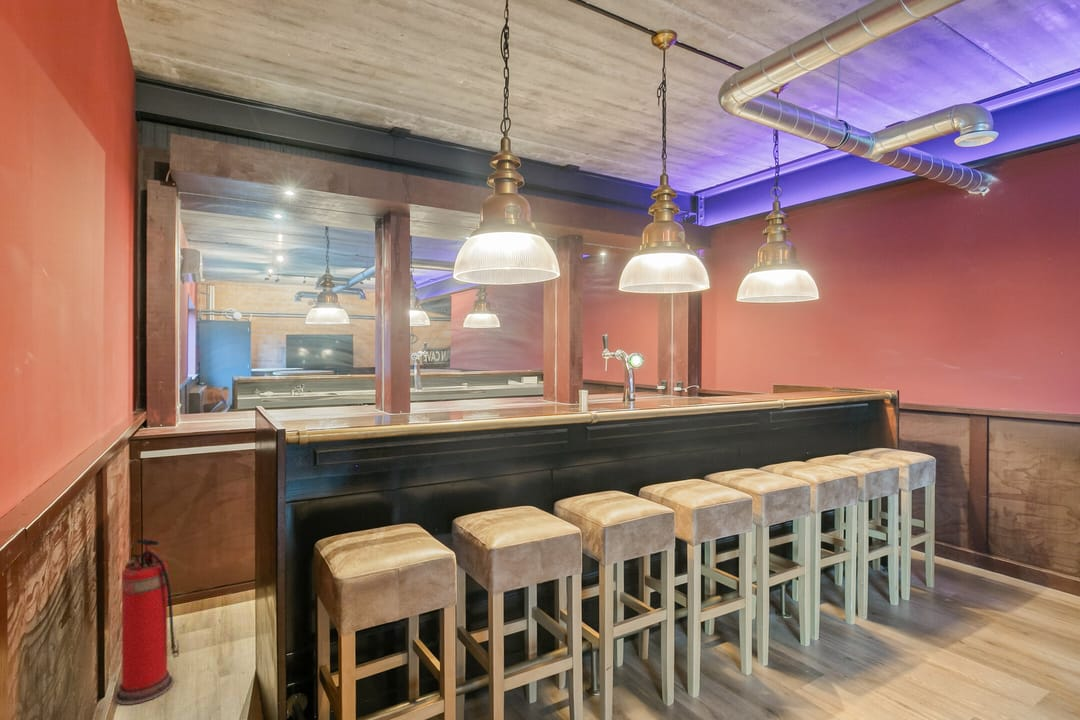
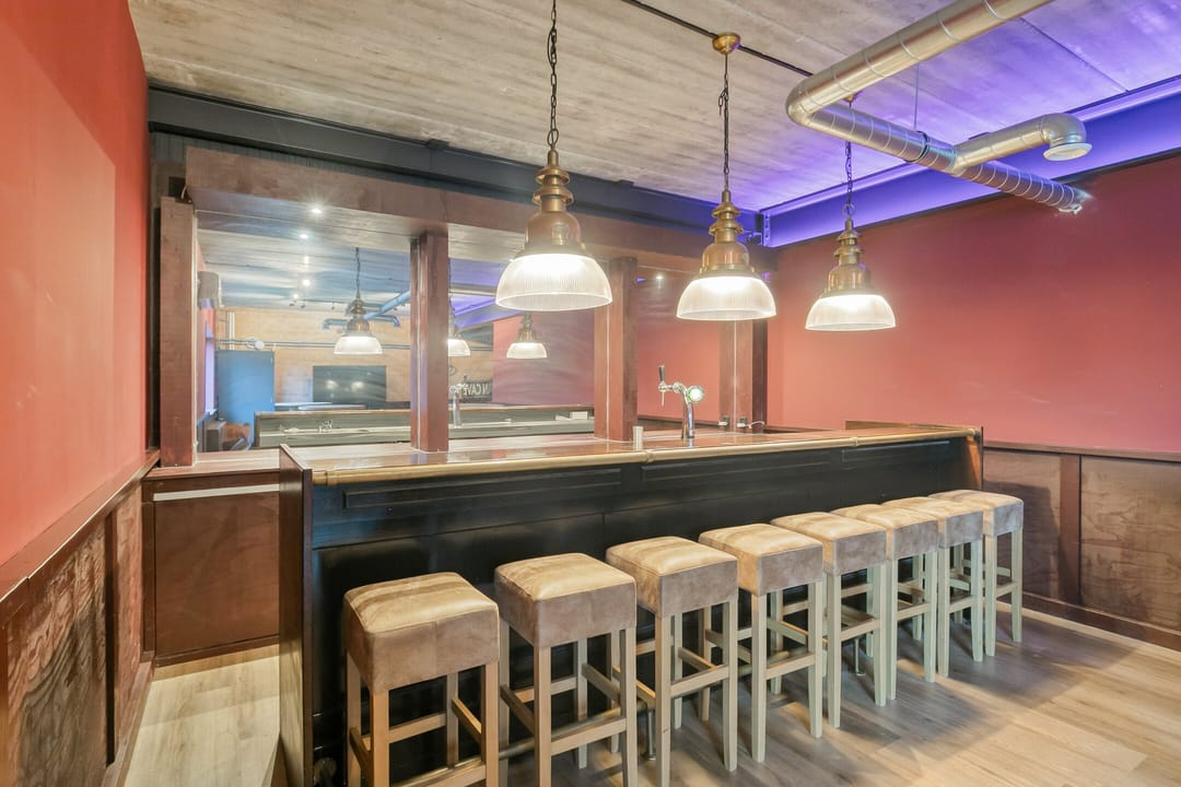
- fire extinguisher [114,538,180,706]
